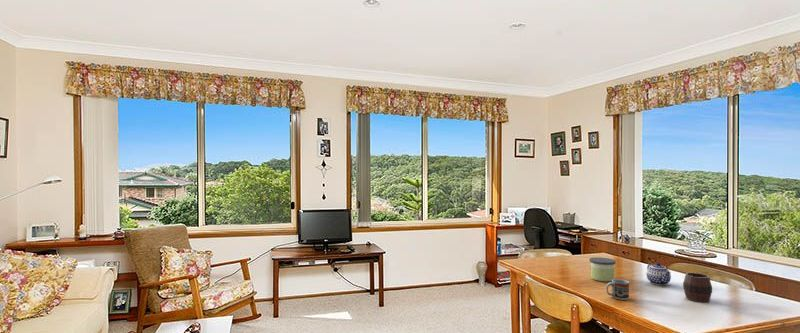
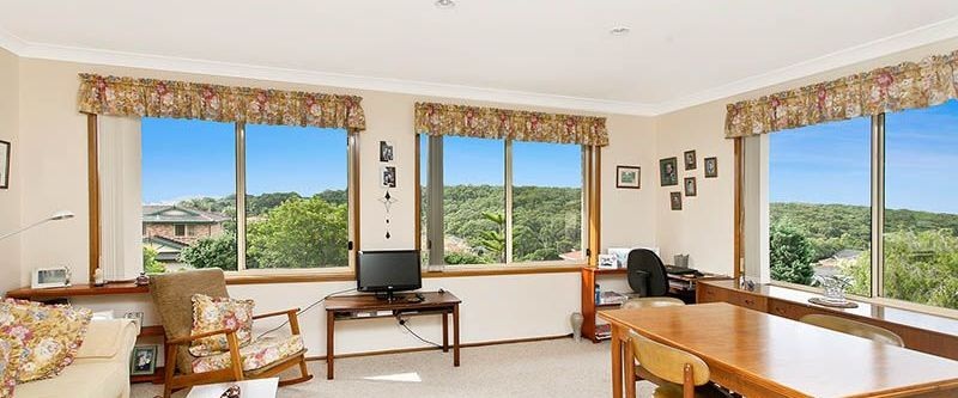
- teapot [645,262,672,286]
- candle [588,256,617,283]
- cup [605,278,630,301]
- cup [682,272,713,303]
